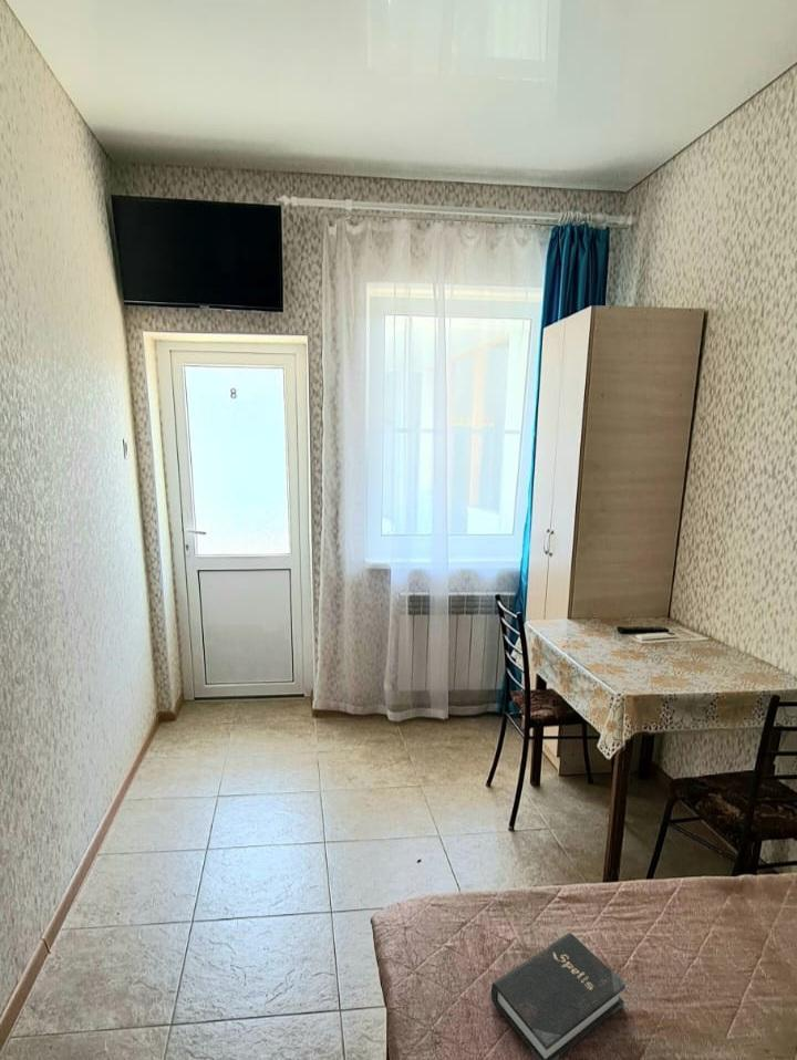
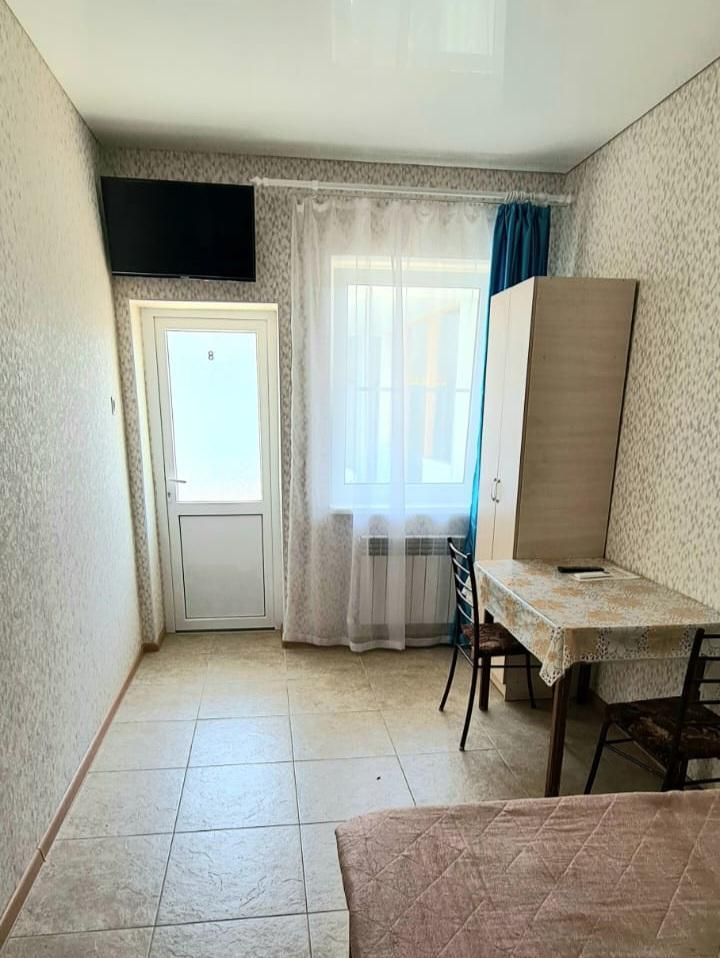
- hardback book [490,932,627,1060]
